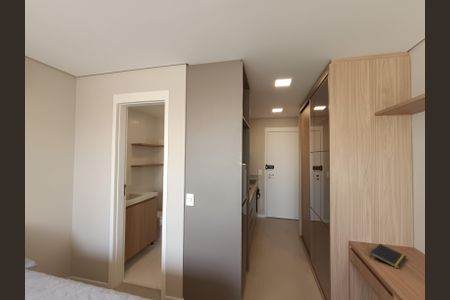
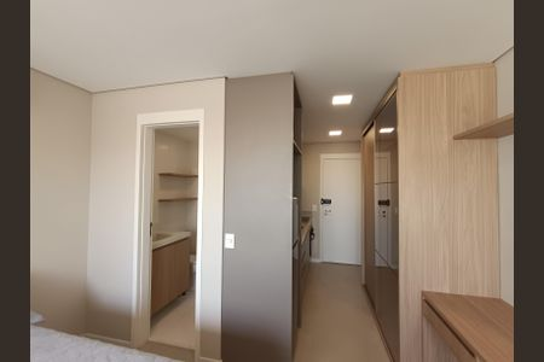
- notepad [369,243,408,270]
